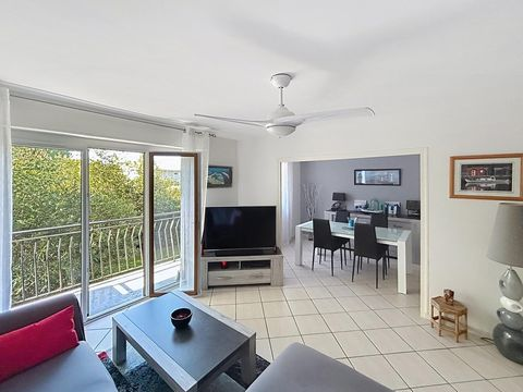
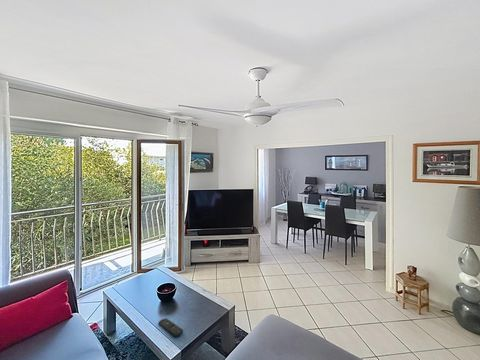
+ remote control [158,317,184,338]
